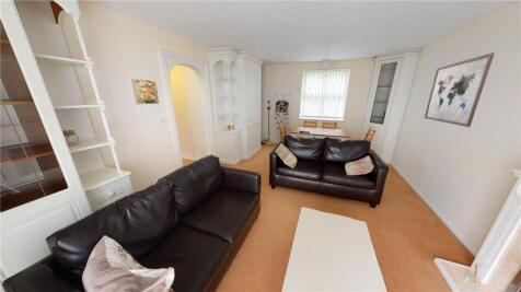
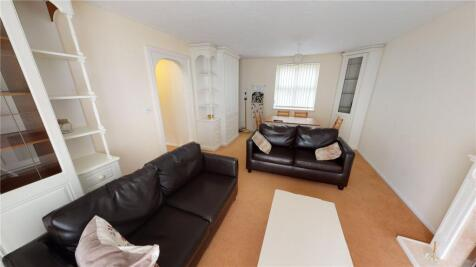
- wall art [424,51,496,128]
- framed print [130,78,161,105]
